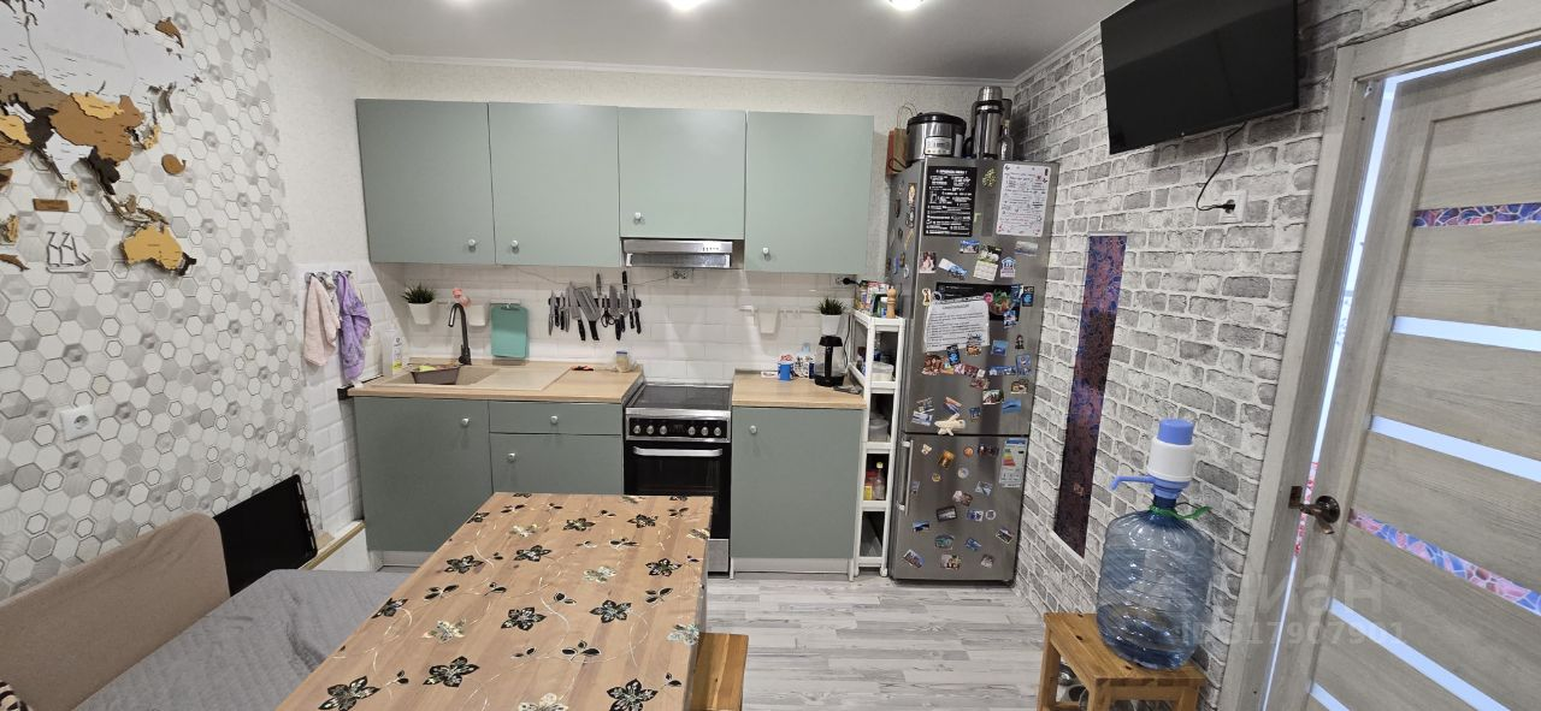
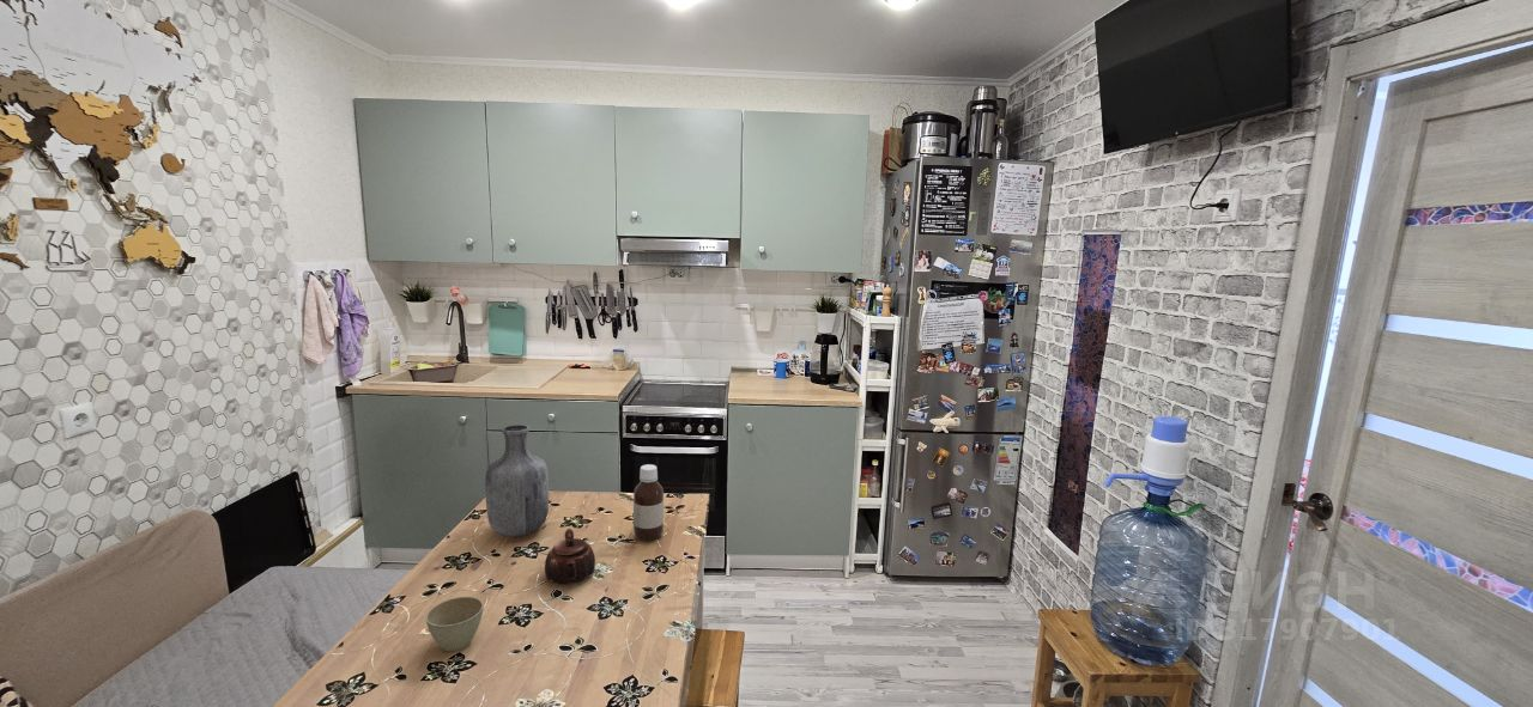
+ teapot [544,528,596,585]
+ flower pot [425,596,485,652]
+ vase [484,423,550,537]
+ bottle [632,463,665,542]
